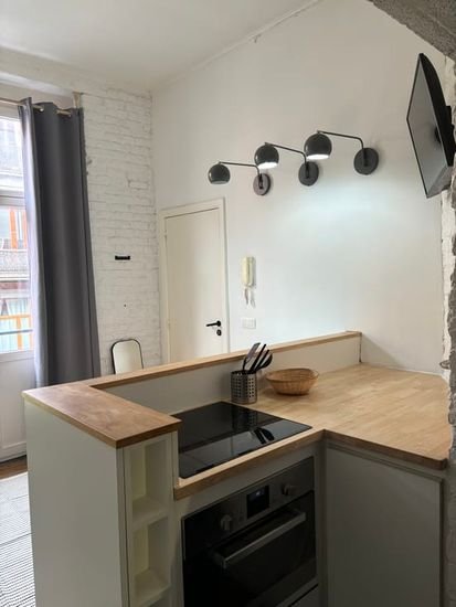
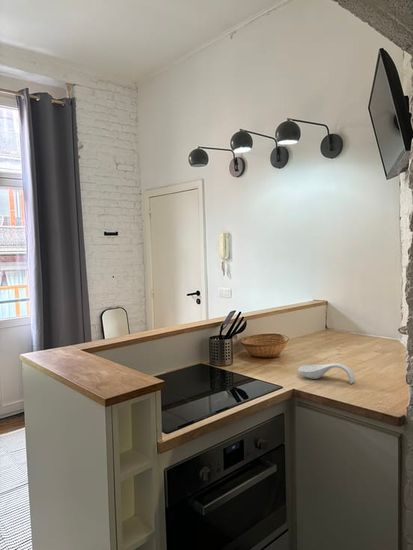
+ spoon rest [297,362,356,385]
